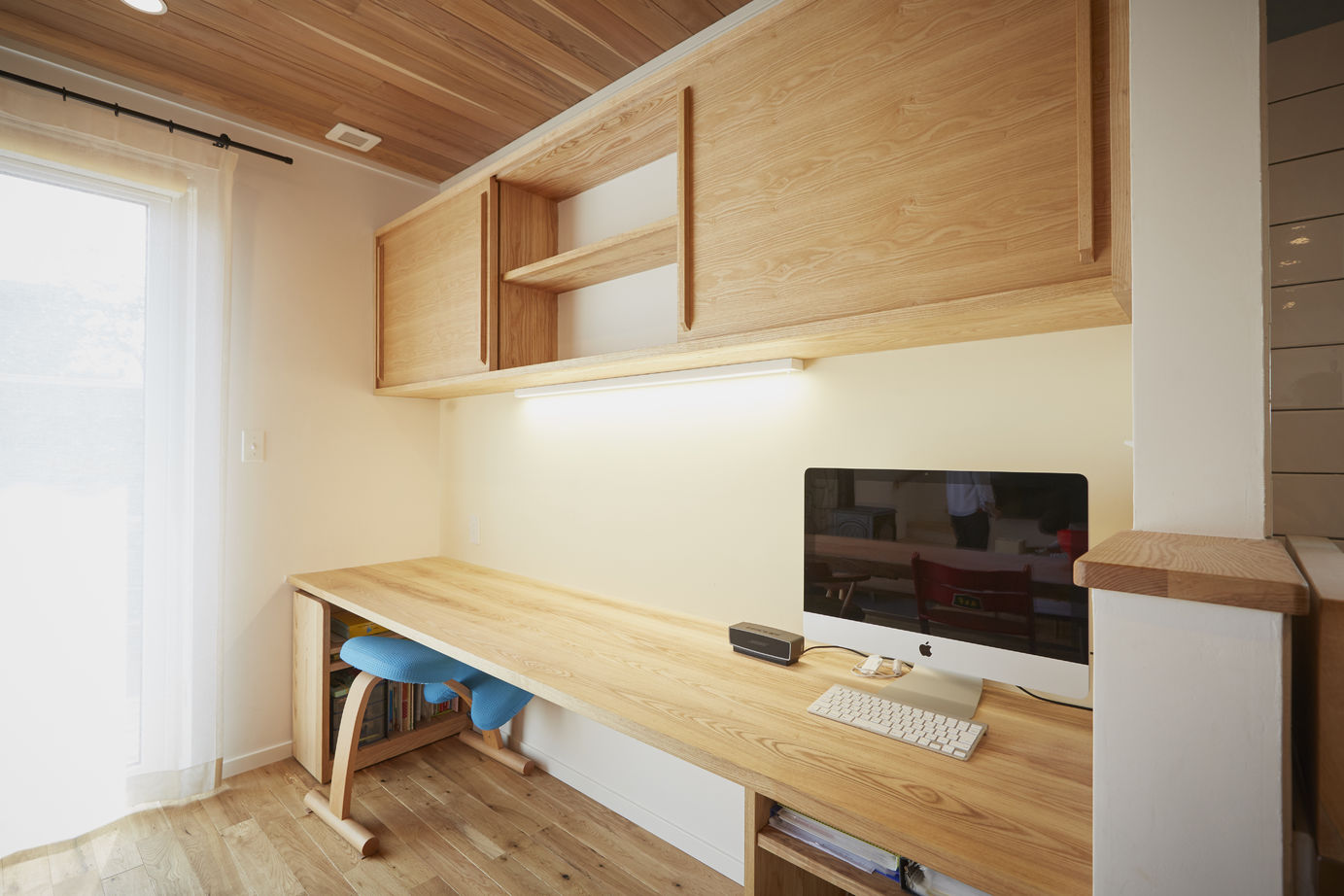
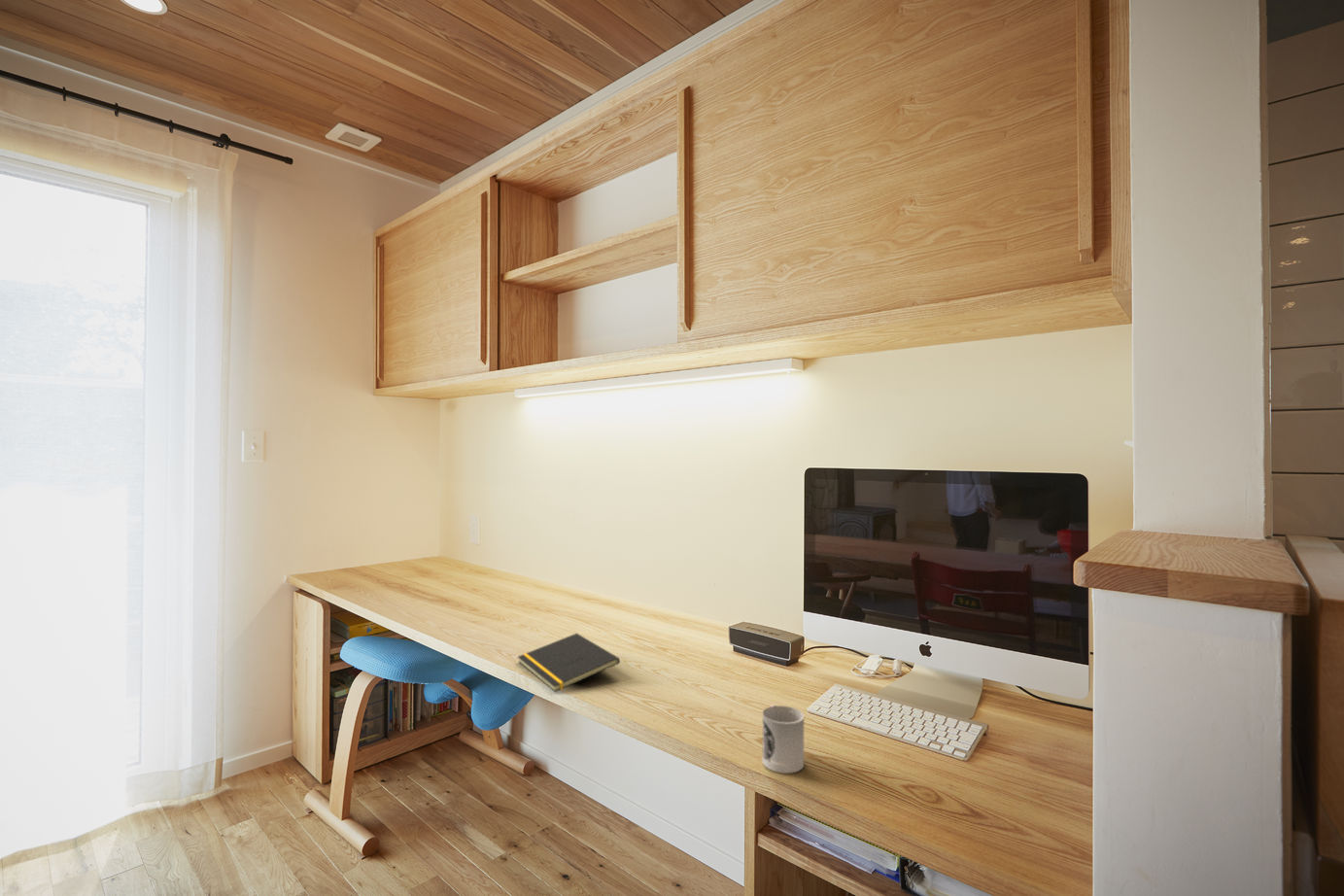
+ cup [762,705,805,775]
+ notepad [517,633,621,693]
